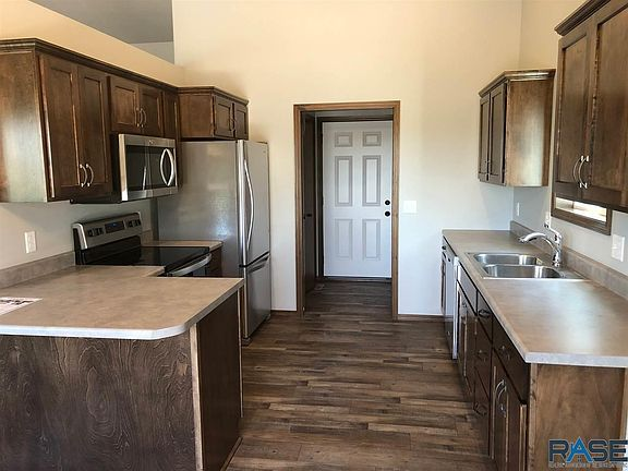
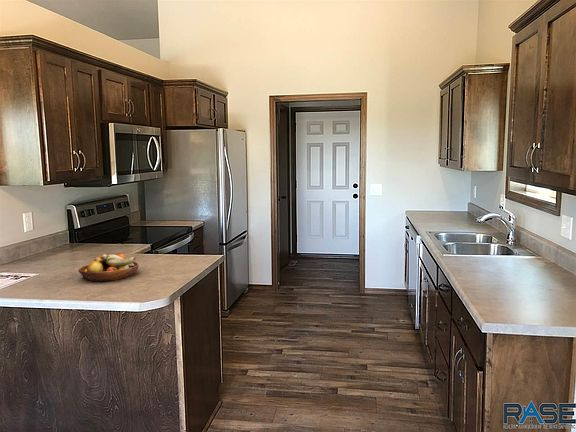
+ fruit bowl [77,253,140,282]
